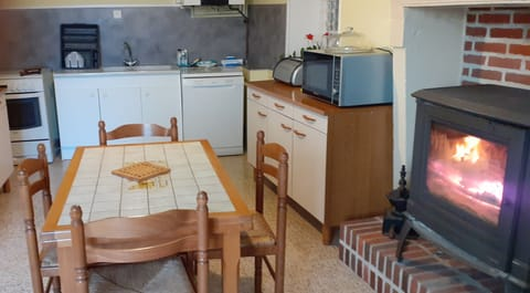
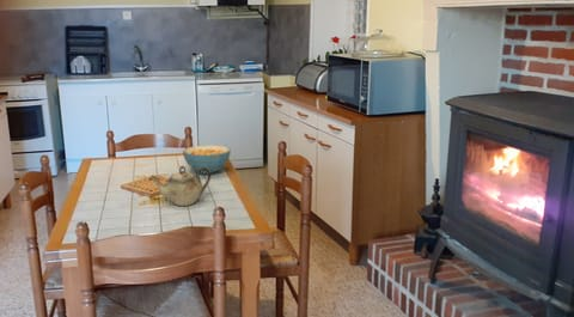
+ teapot [147,165,212,207]
+ cereal bowl [182,145,232,176]
